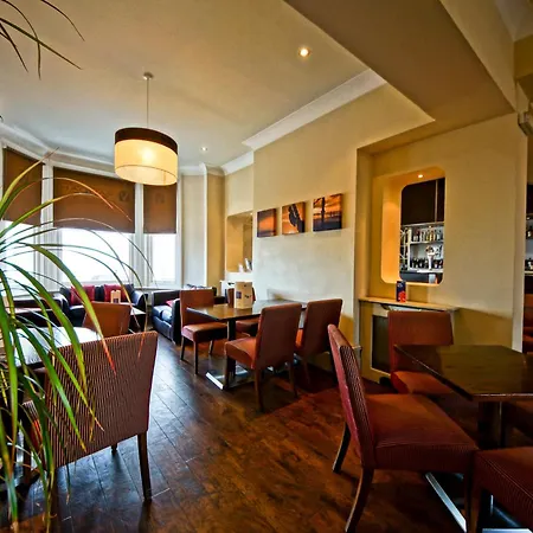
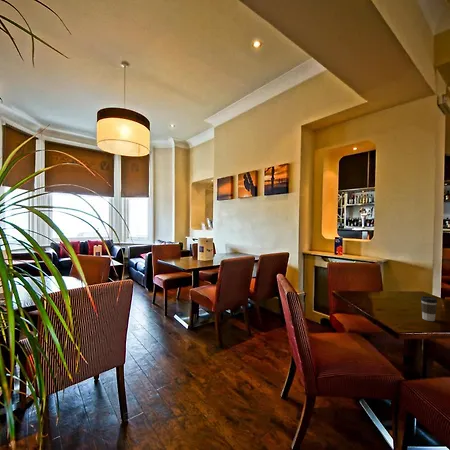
+ coffee cup [420,295,438,322]
